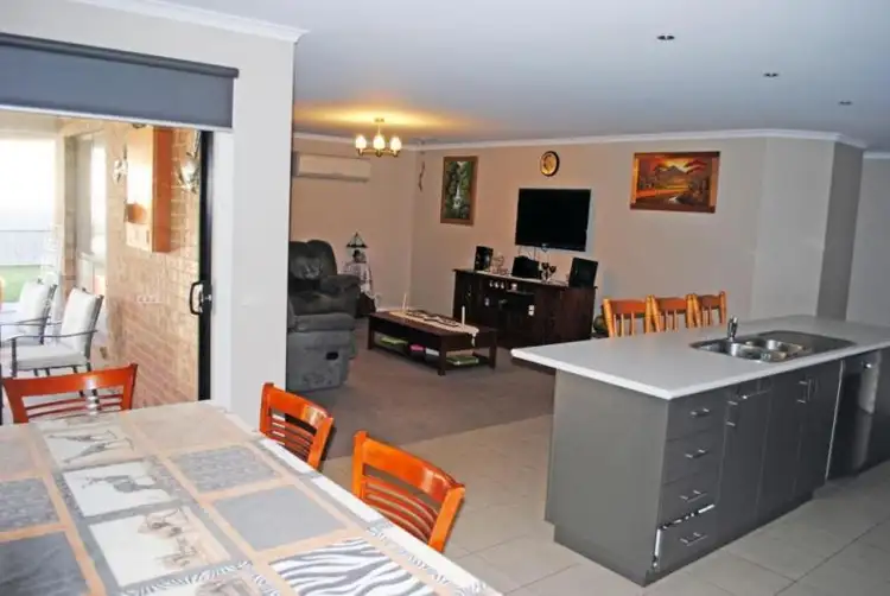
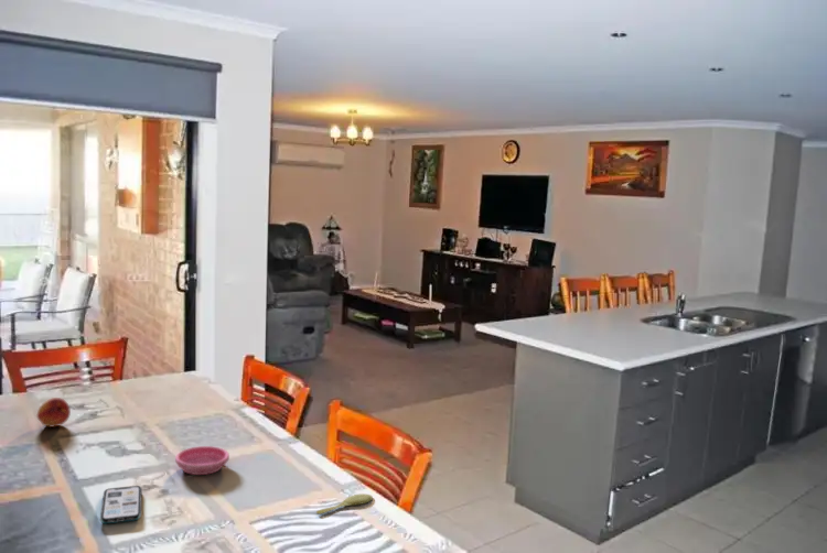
+ fruit [35,397,72,429]
+ phone case [99,485,143,524]
+ saucer [174,445,230,476]
+ spoon [315,492,374,516]
